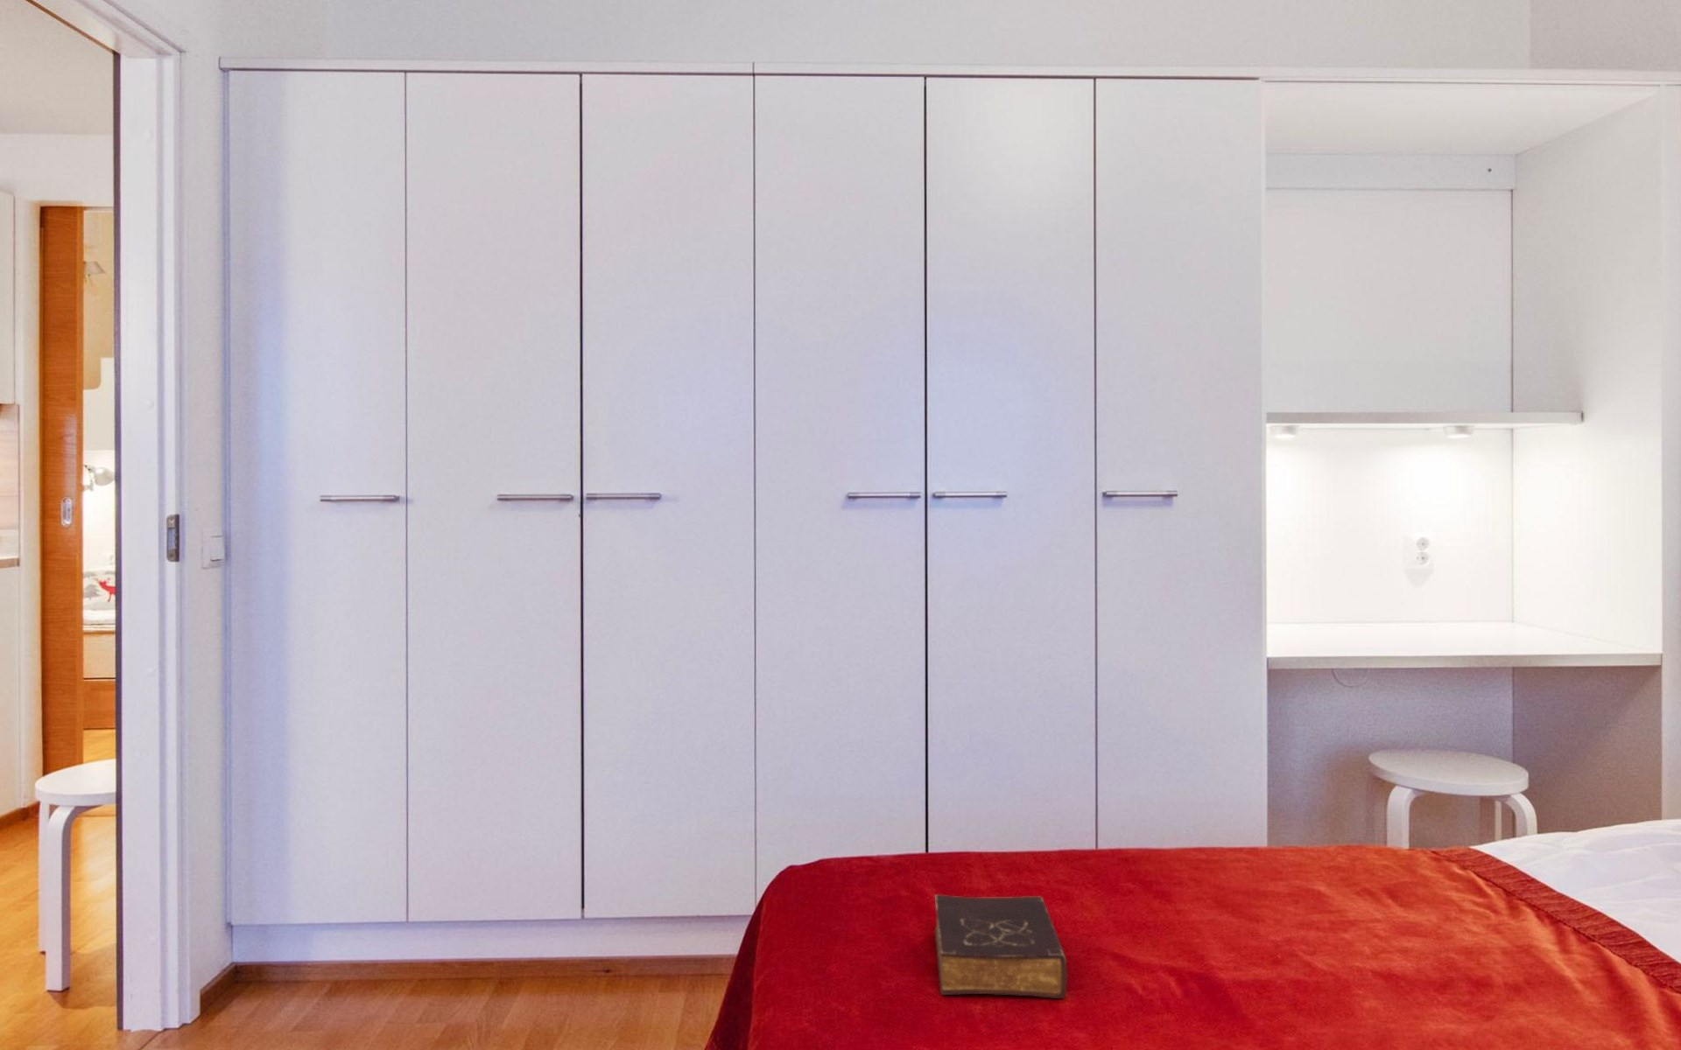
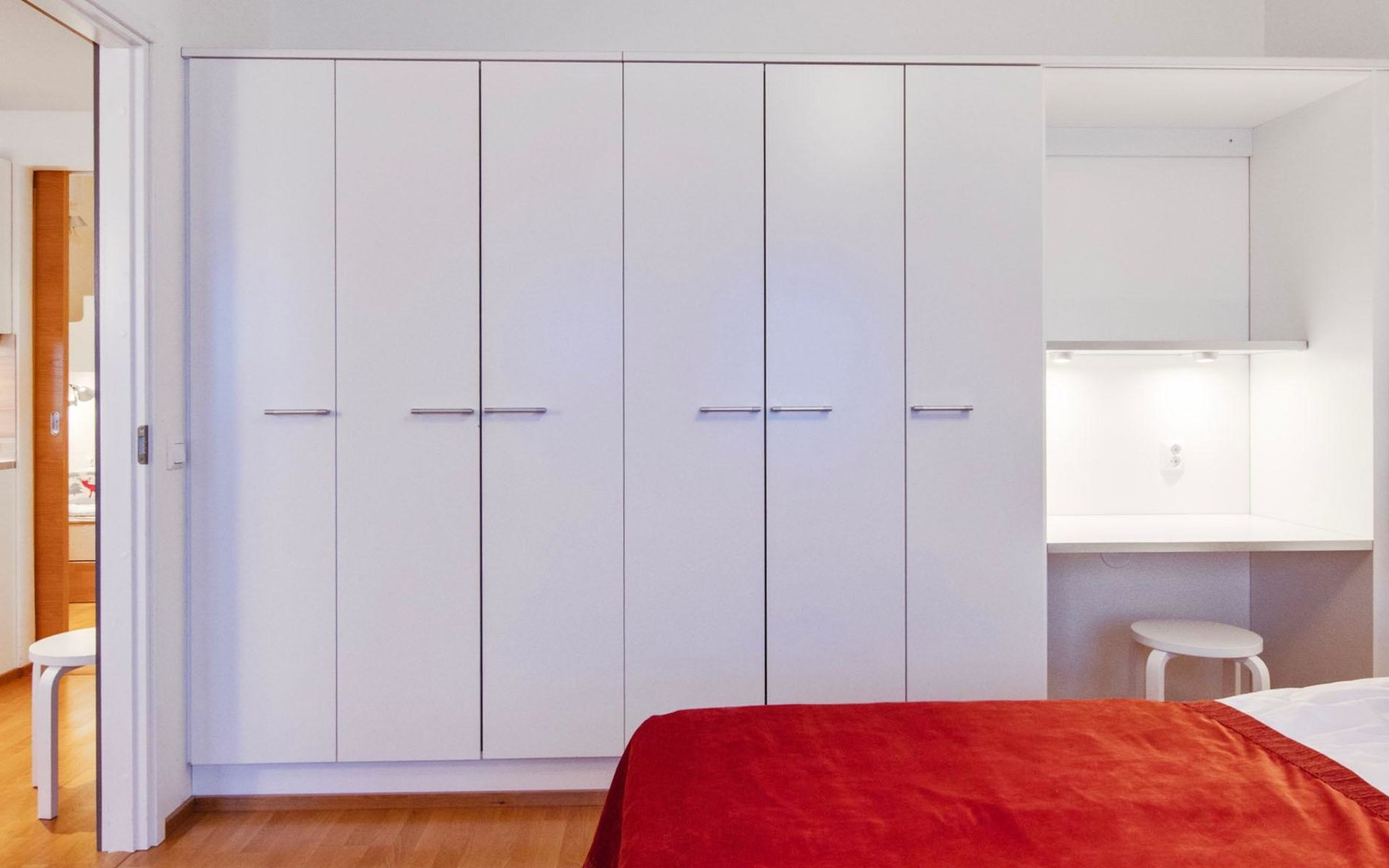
- book [934,894,1069,999]
